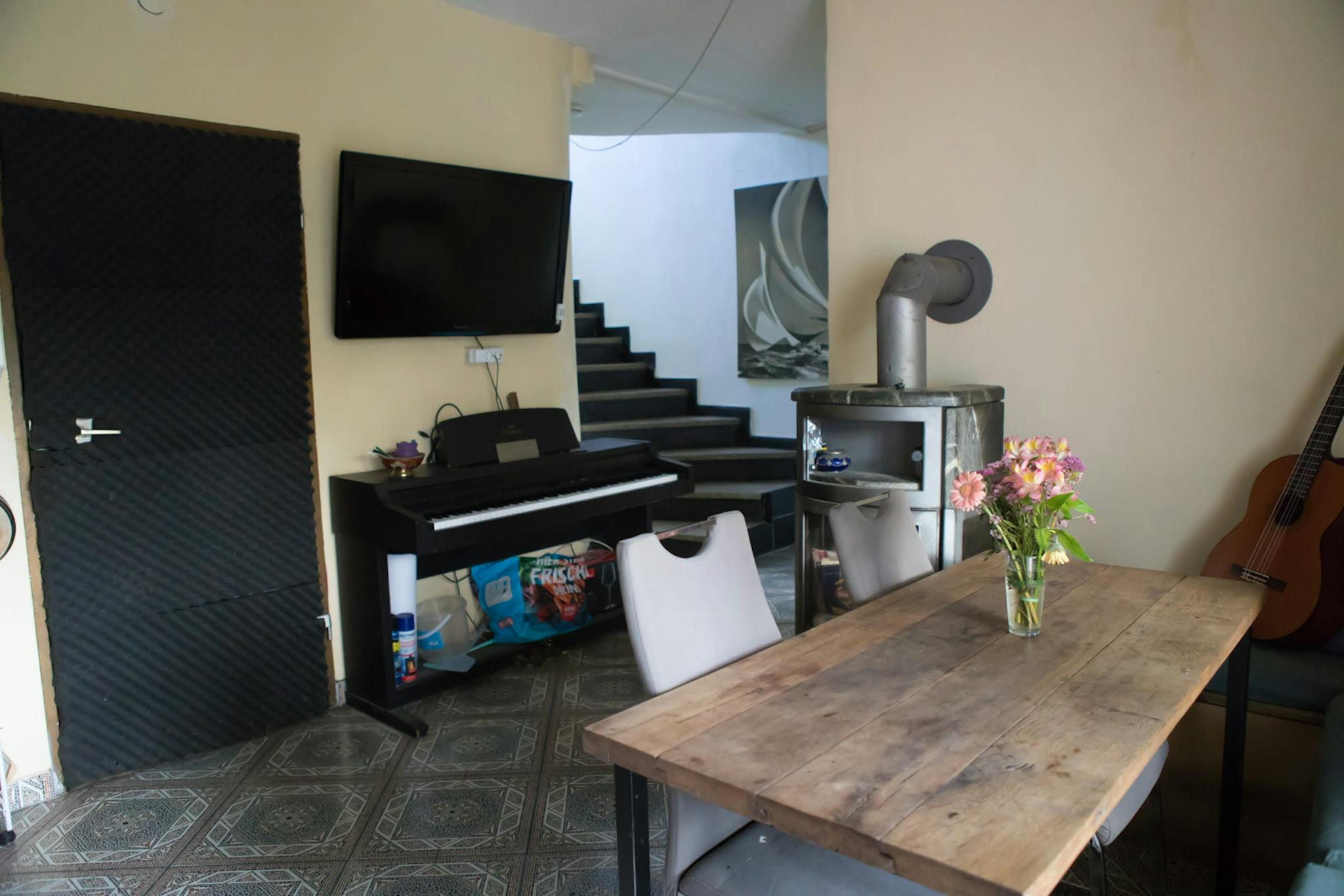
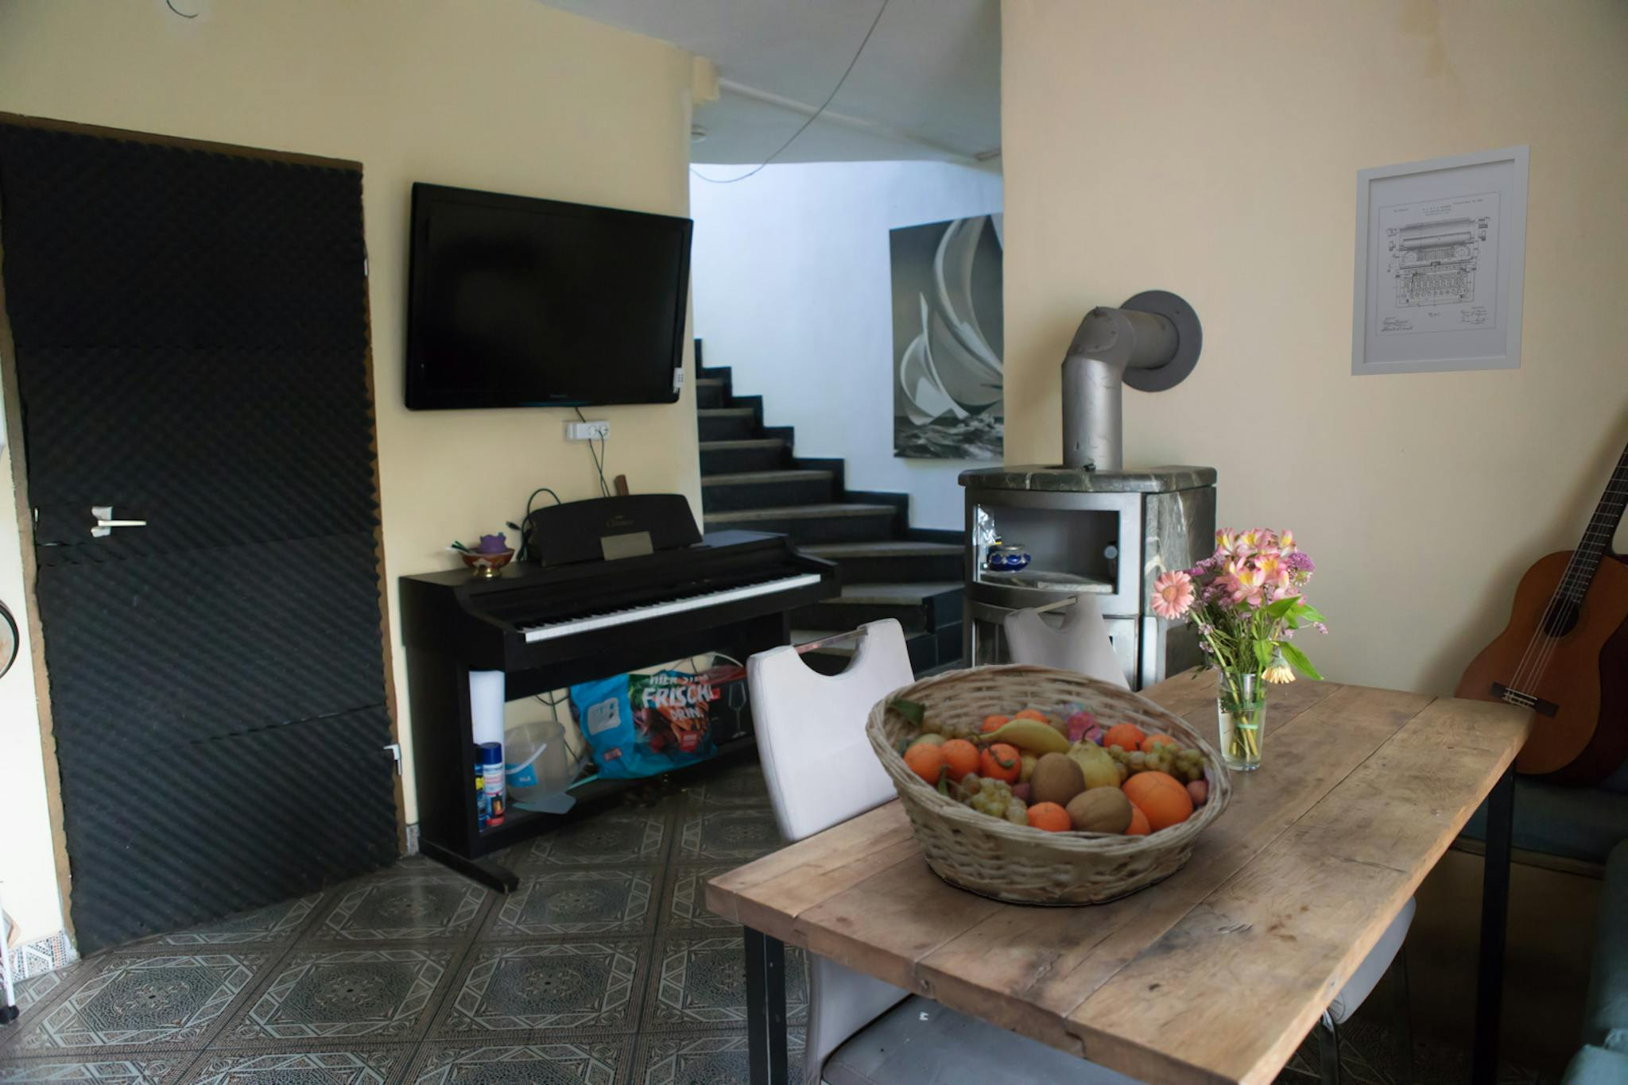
+ wall art [1351,143,1531,377]
+ fruit basket [864,662,1234,907]
